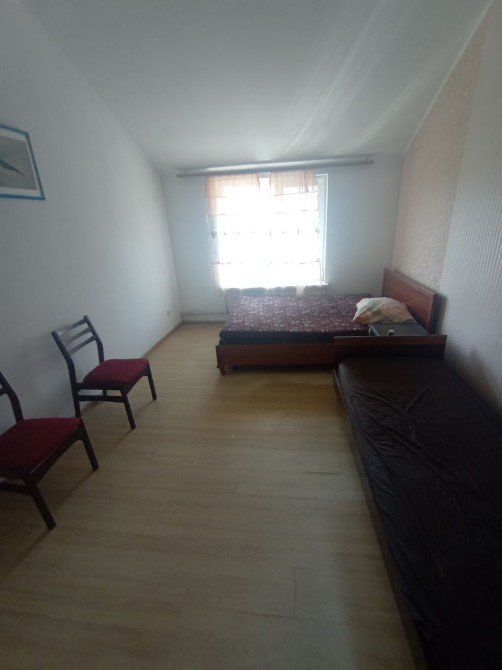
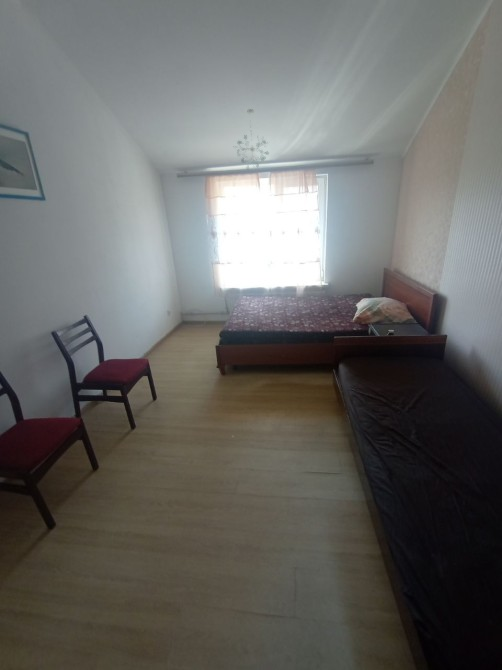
+ ceiling light fixture [233,108,270,171]
